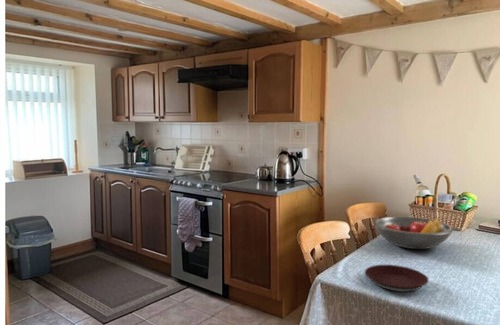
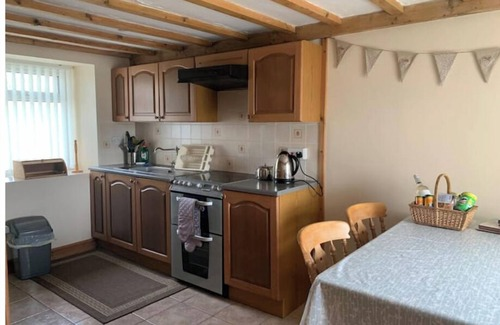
- fruit bowl [373,216,454,250]
- plate [364,264,430,293]
